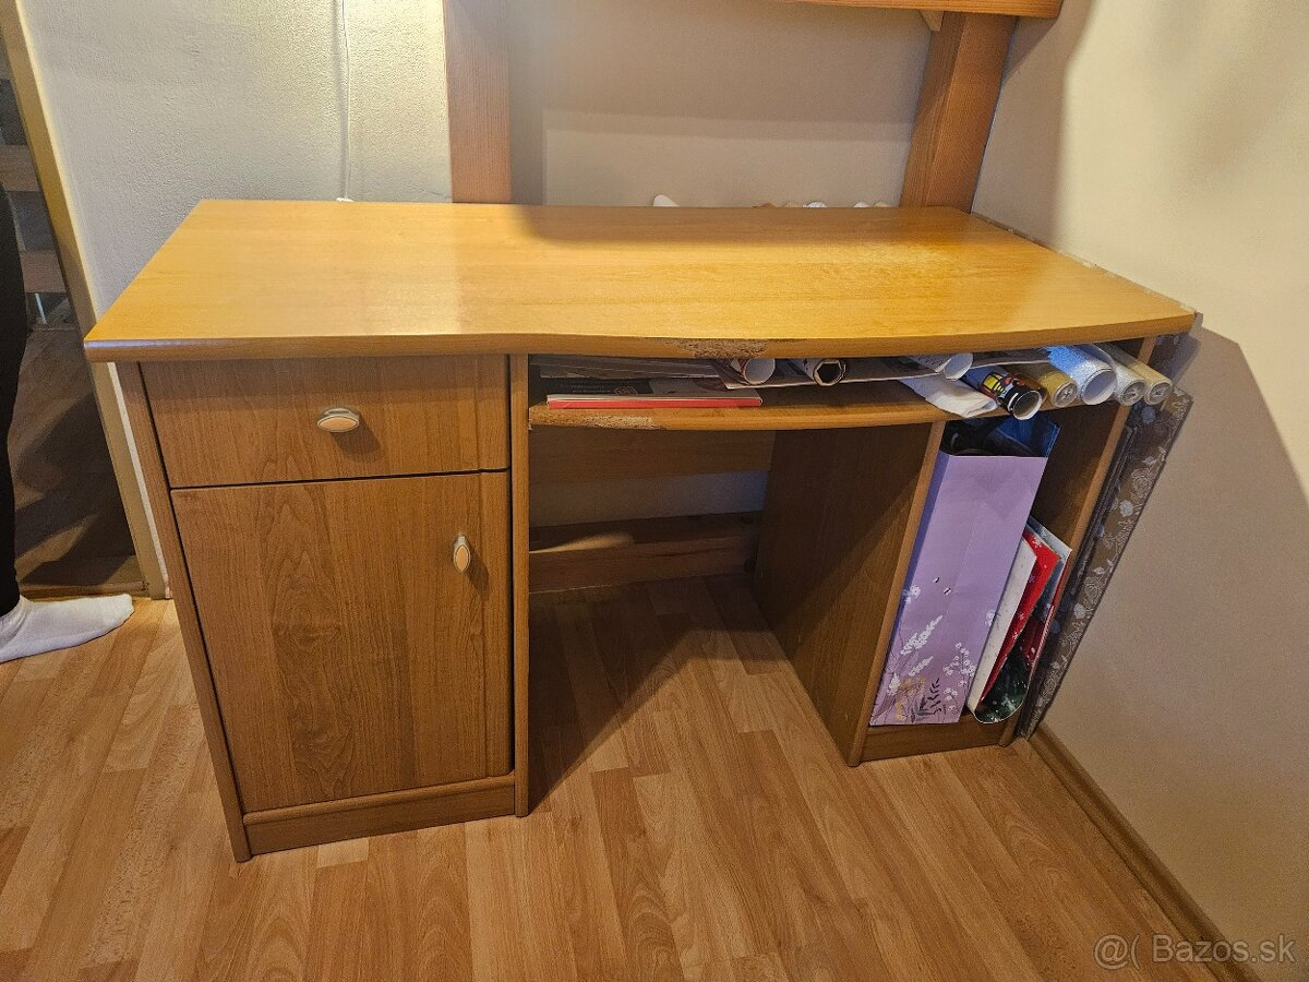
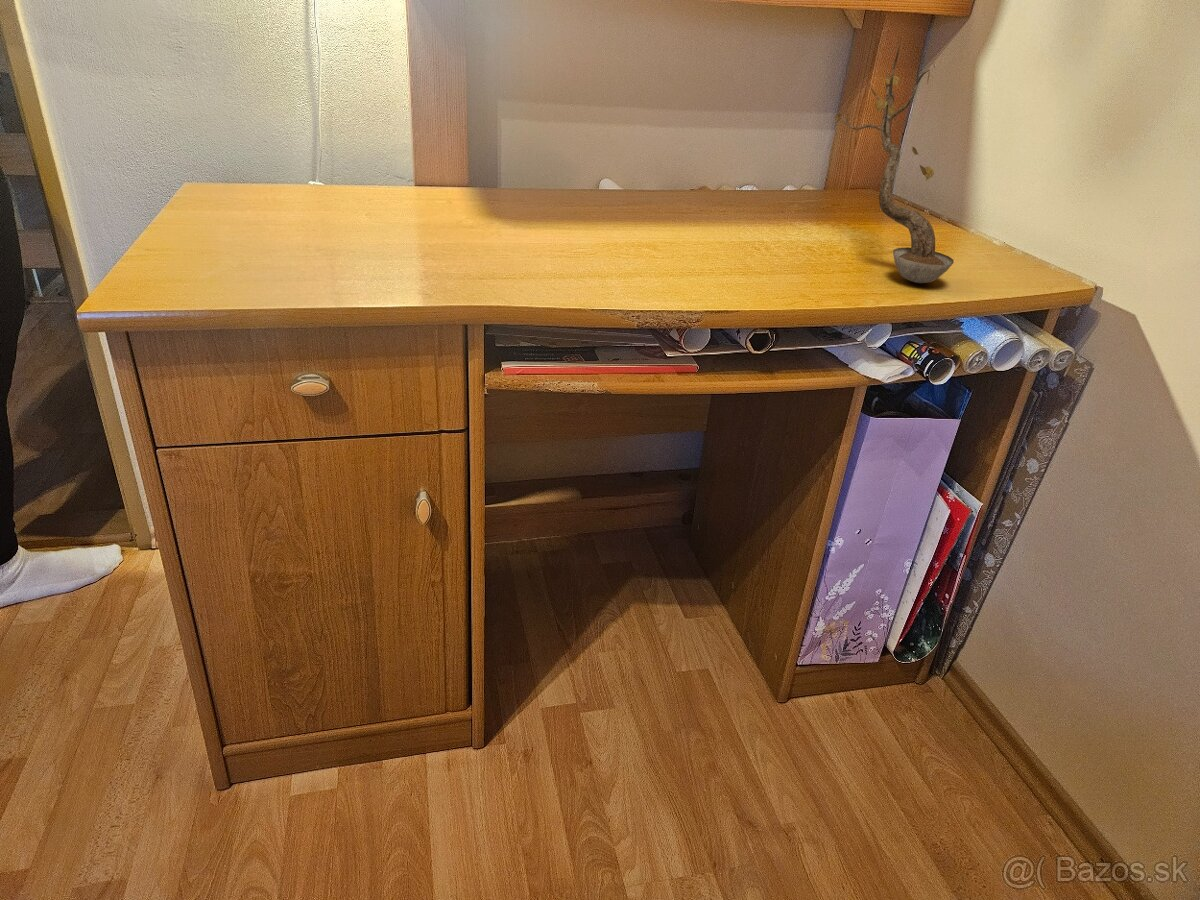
+ plant [833,34,955,284]
